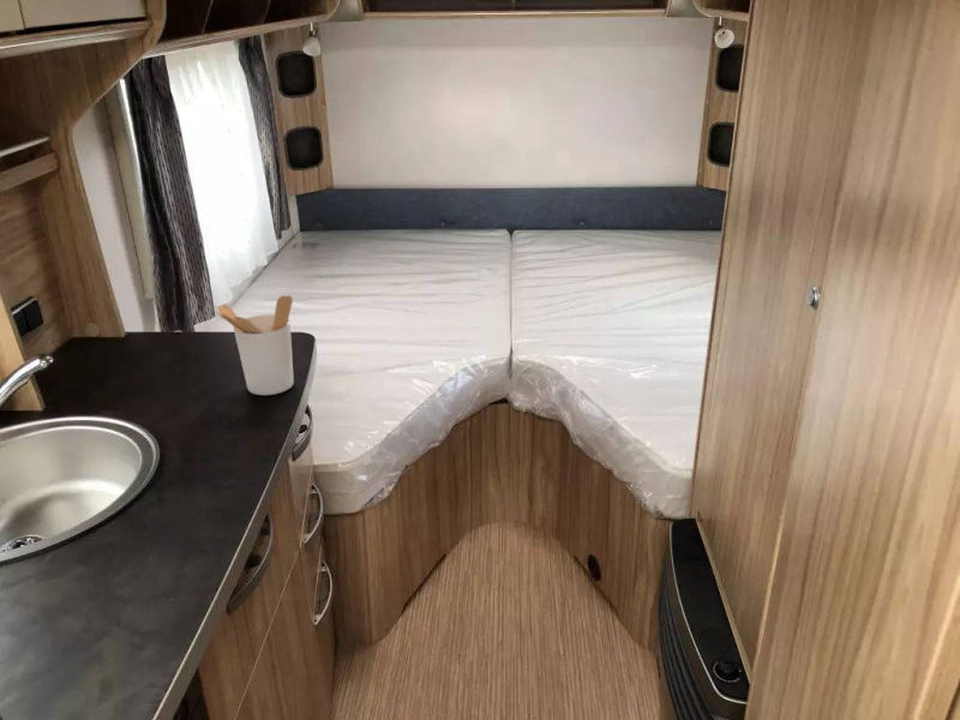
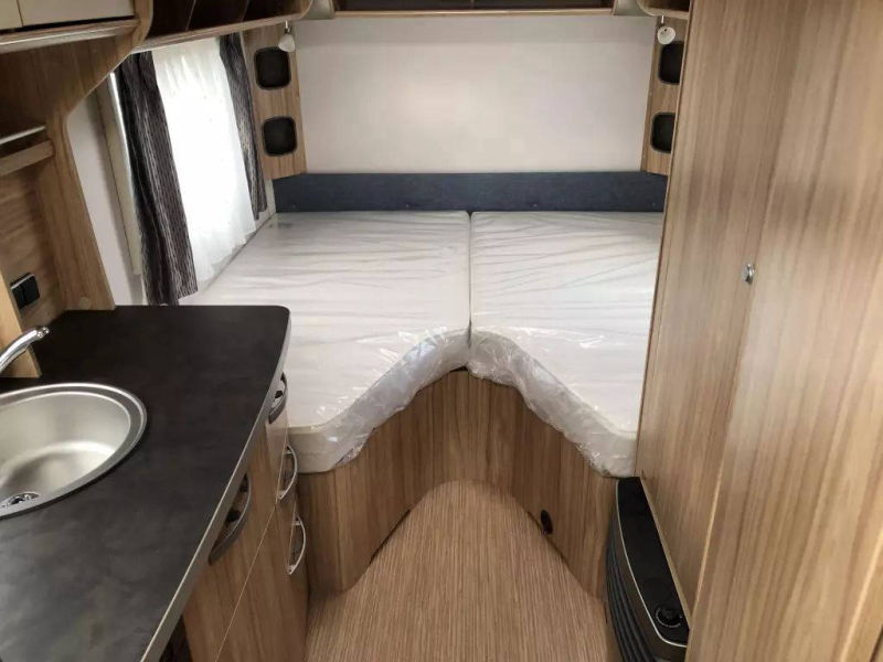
- utensil holder [214,294,295,396]
